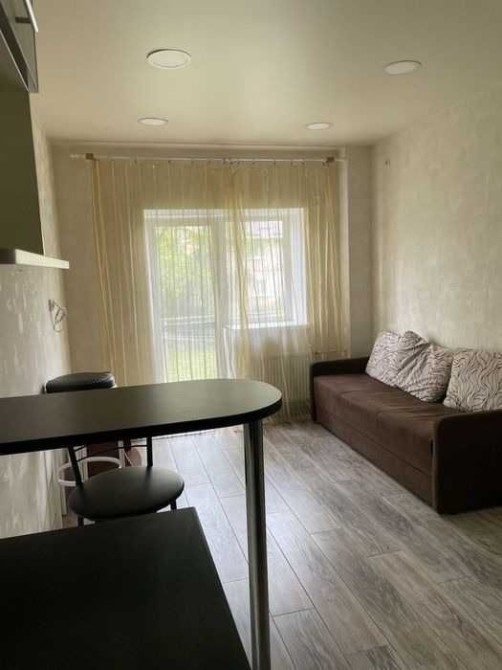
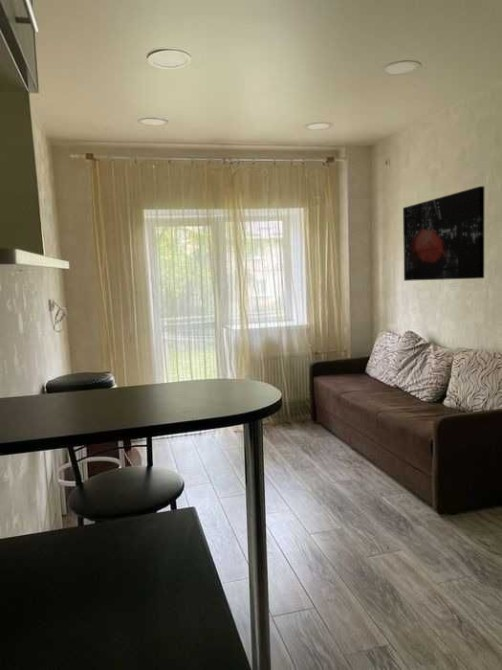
+ wall art [402,185,485,282]
